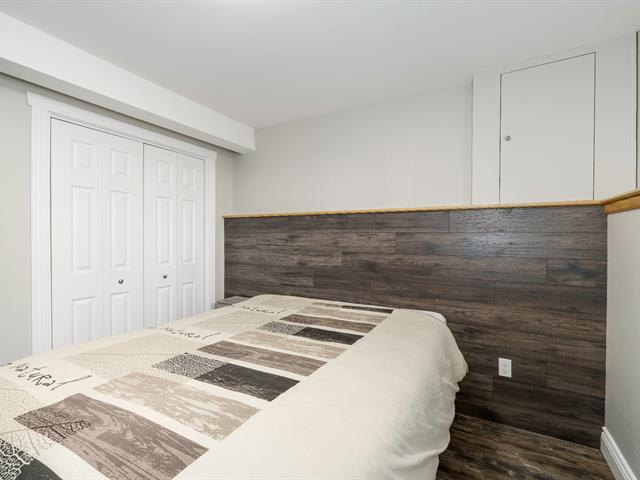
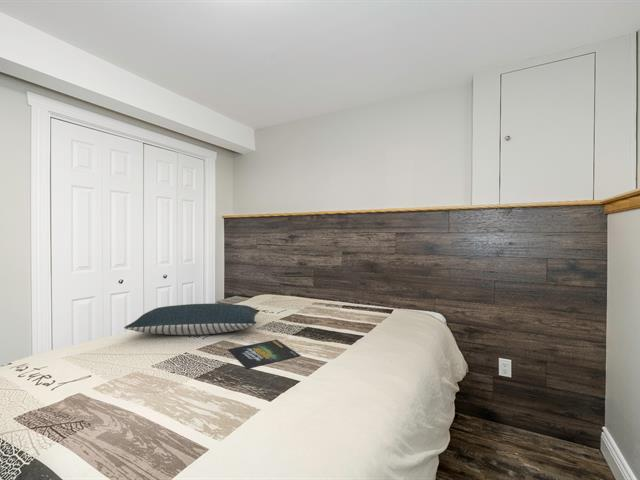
+ pillow [123,303,260,336]
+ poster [227,339,302,369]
